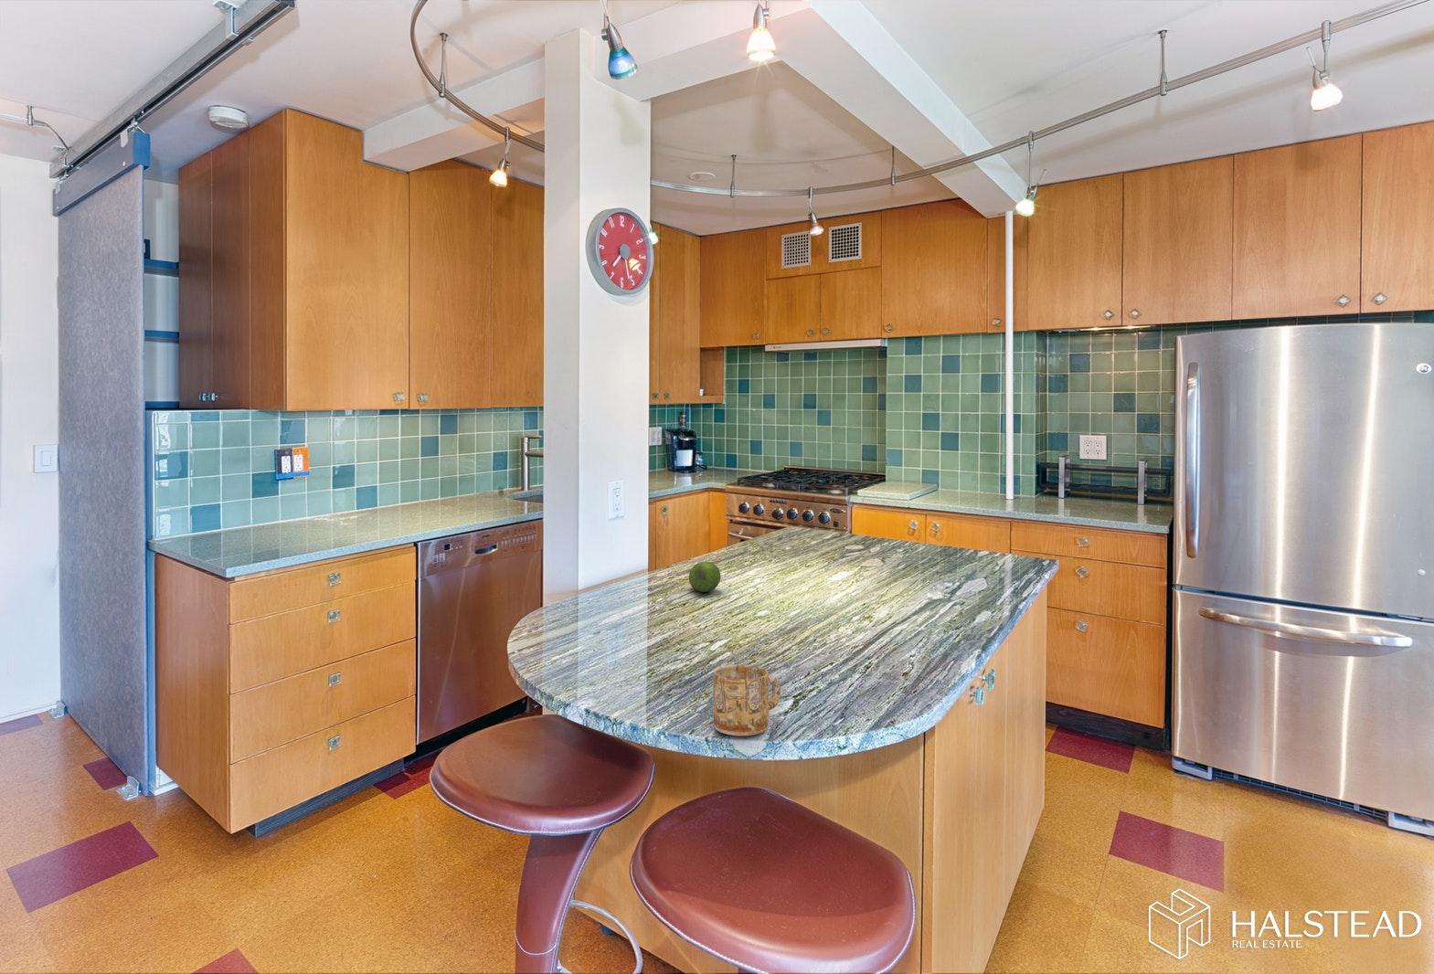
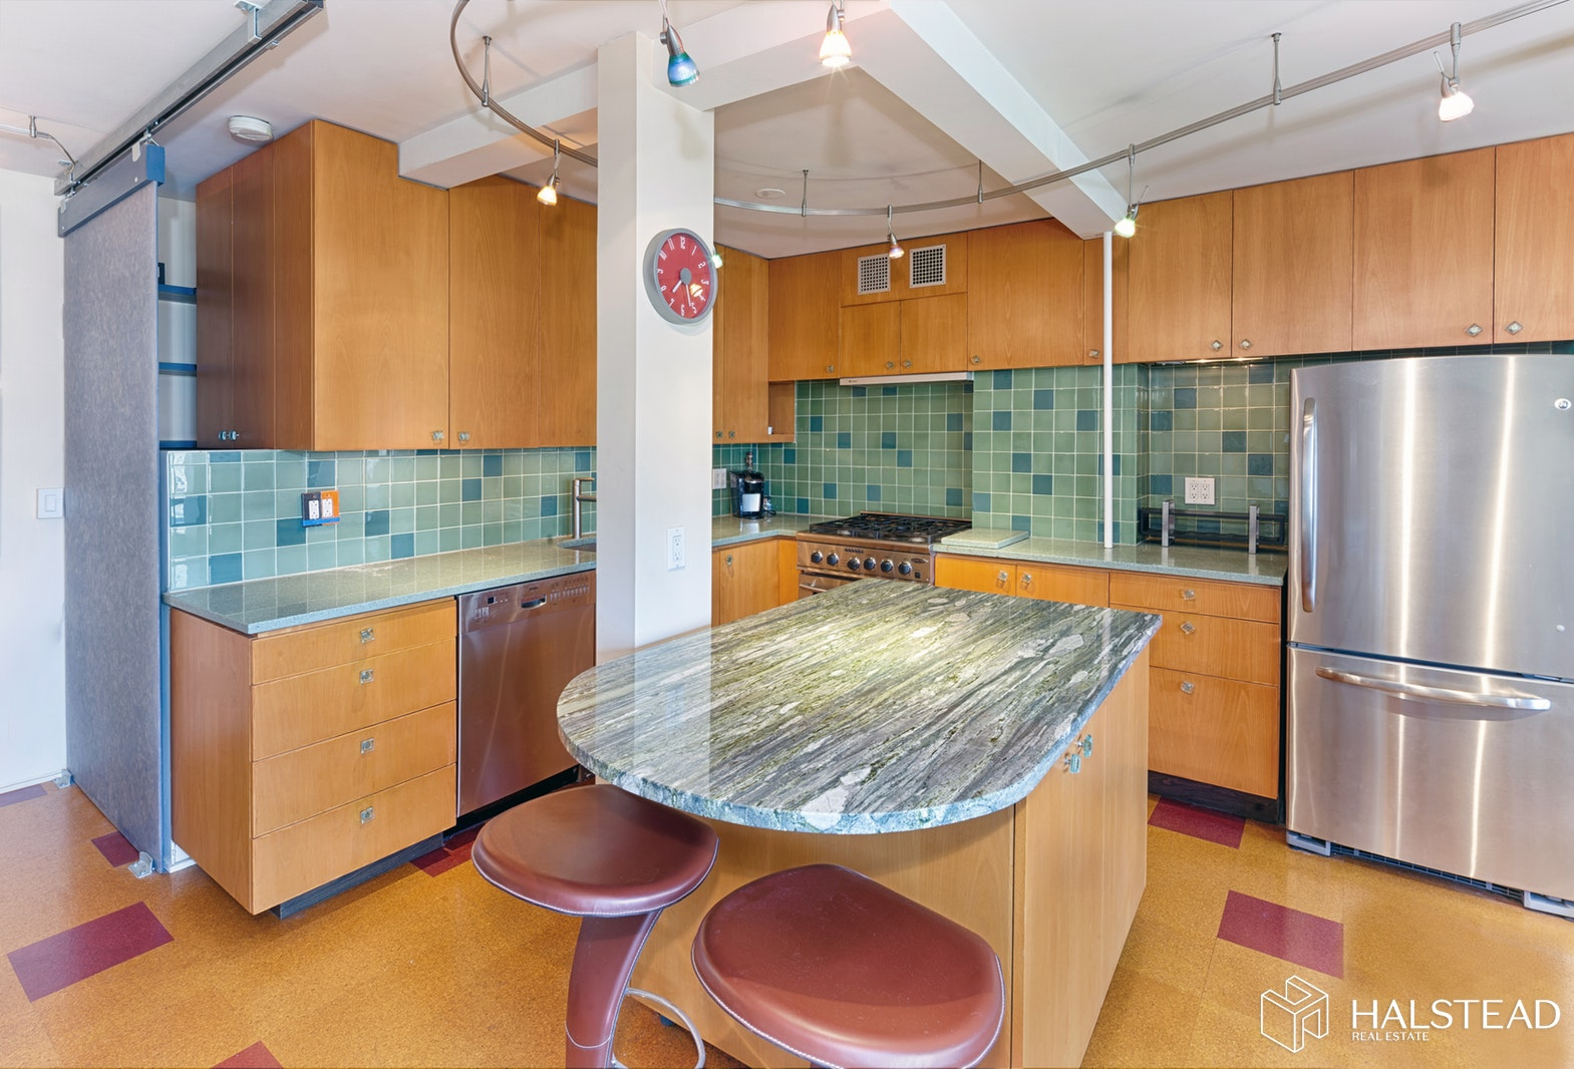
- fruit [688,561,722,594]
- mug [712,663,782,736]
